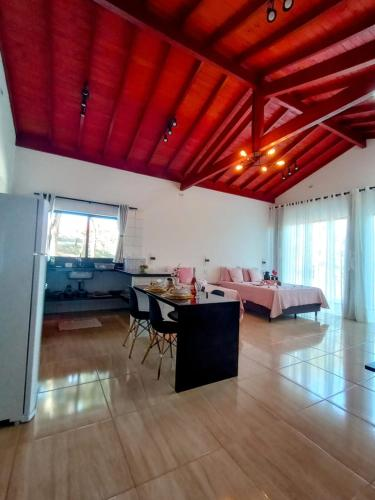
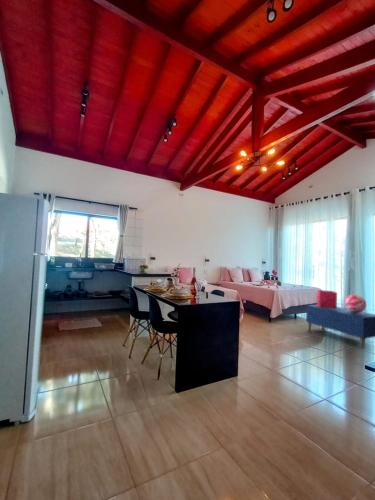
+ storage bin [316,289,338,309]
+ decorative globe [343,293,367,313]
+ bench [305,303,375,349]
